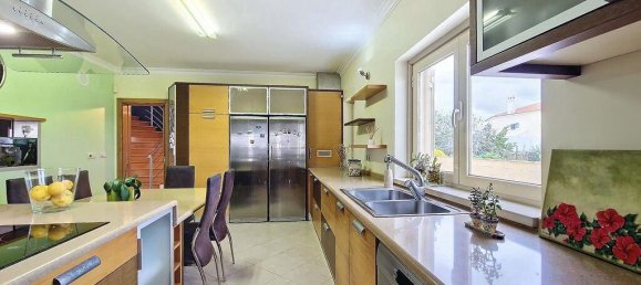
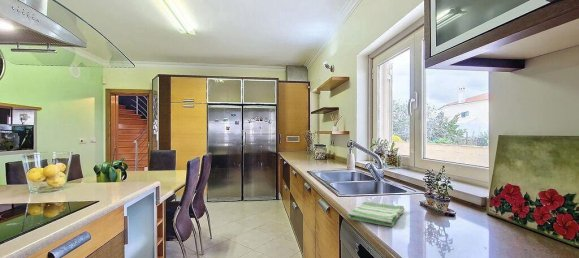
+ dish towel [346,201,405,228]
